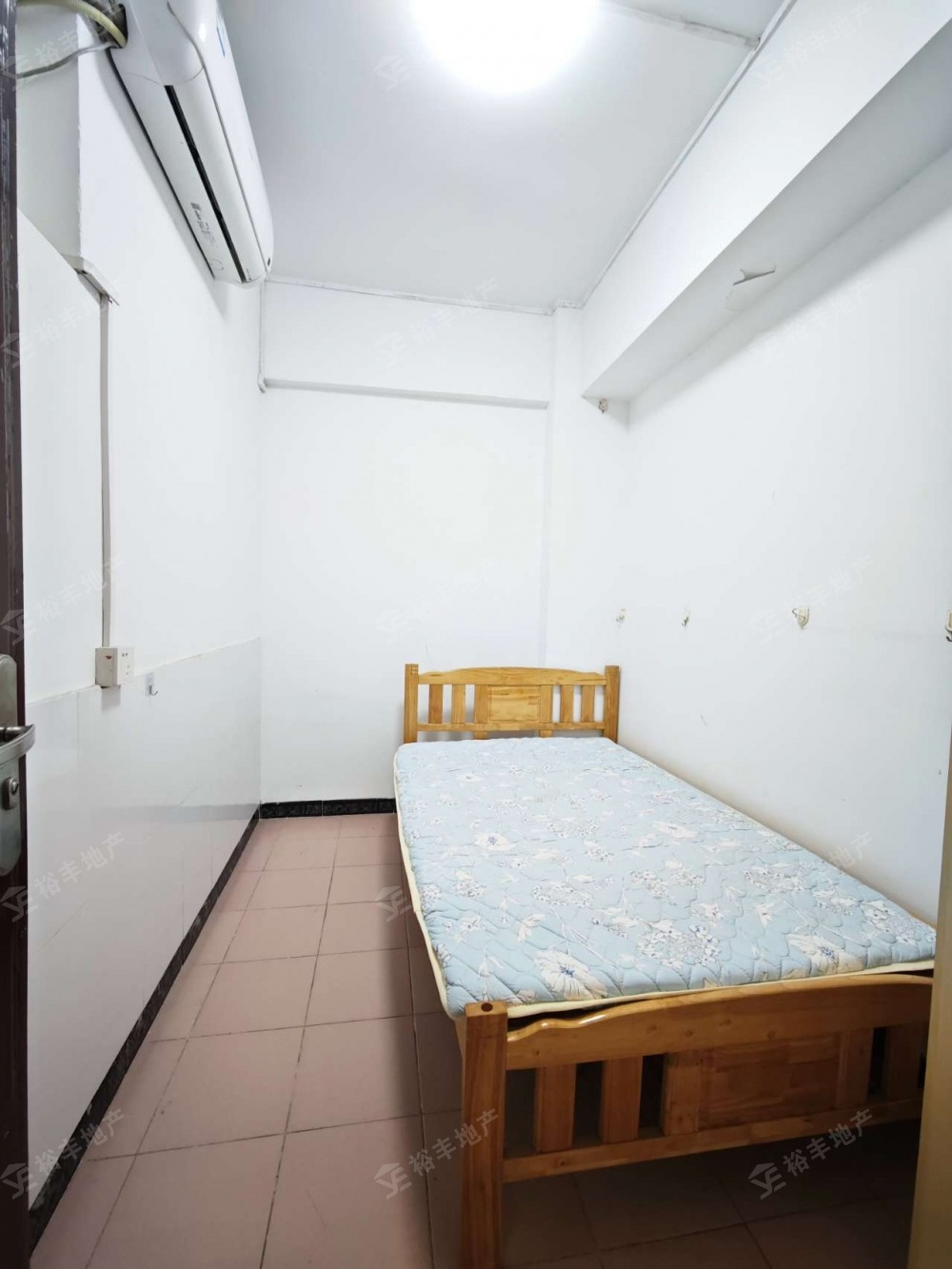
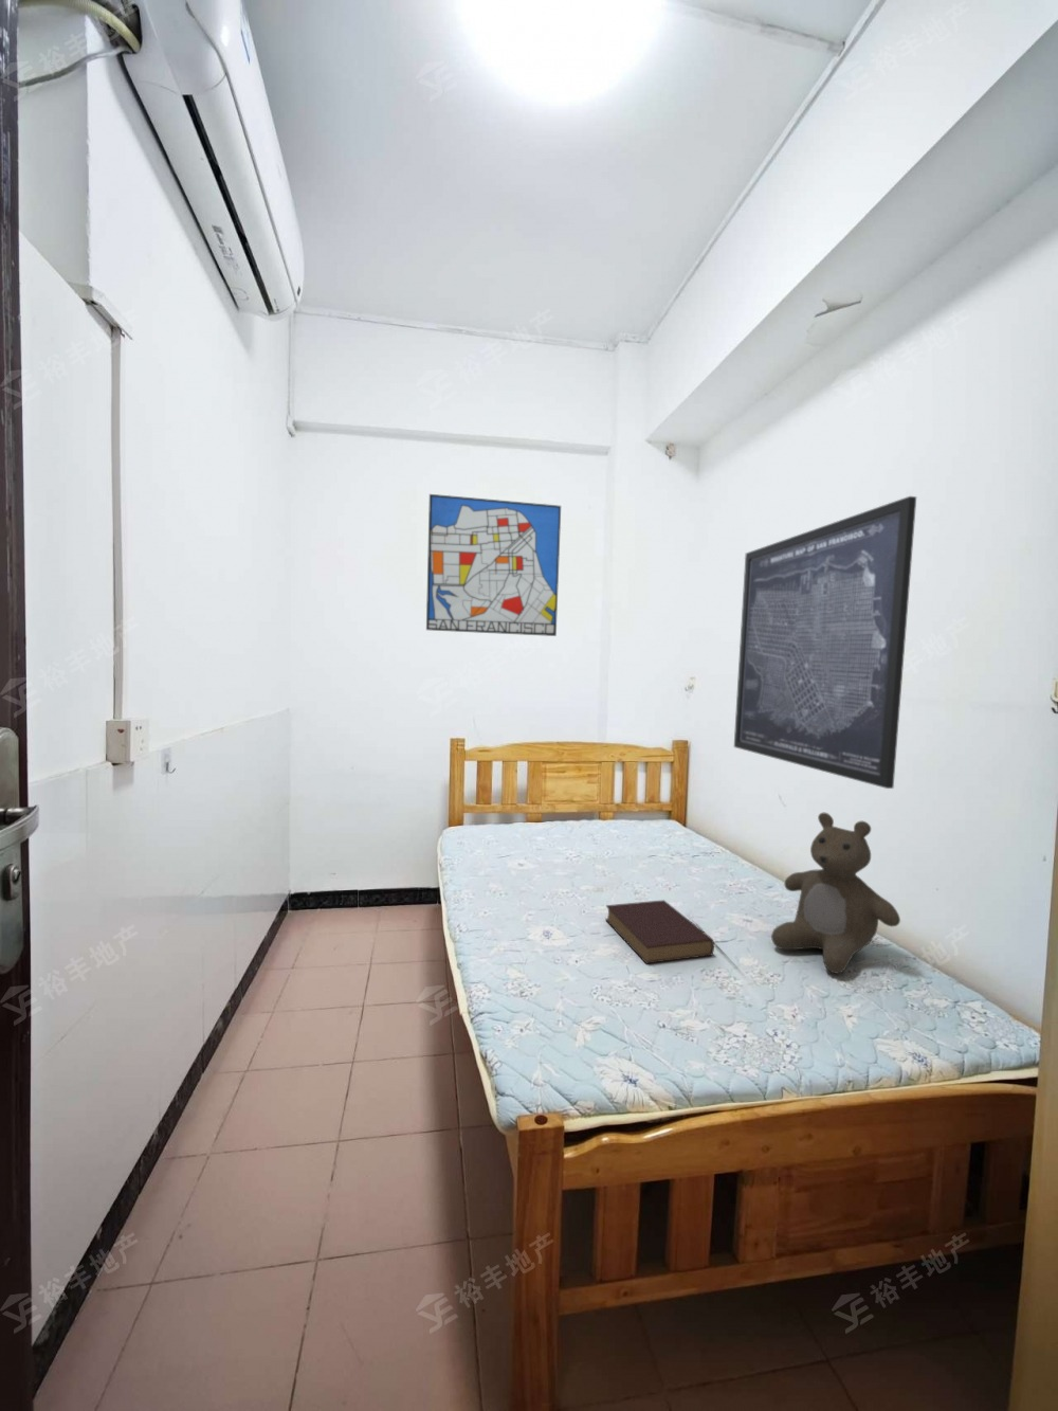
+ book [605,898,716,964]
+ teddy bear [770,812,901,975]
+ wall art [426,494,562,637]
+ wall art [733,496,917,789]
